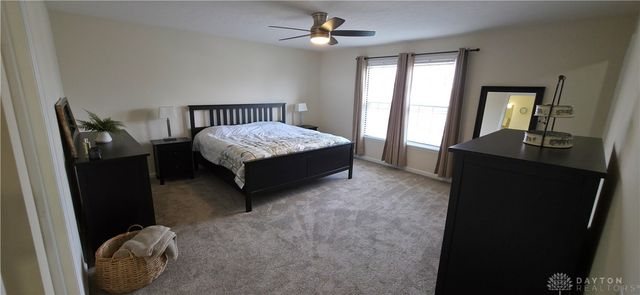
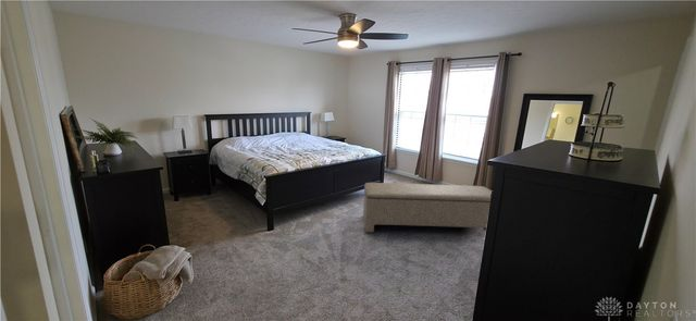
+ bench [362,182,493,234]
